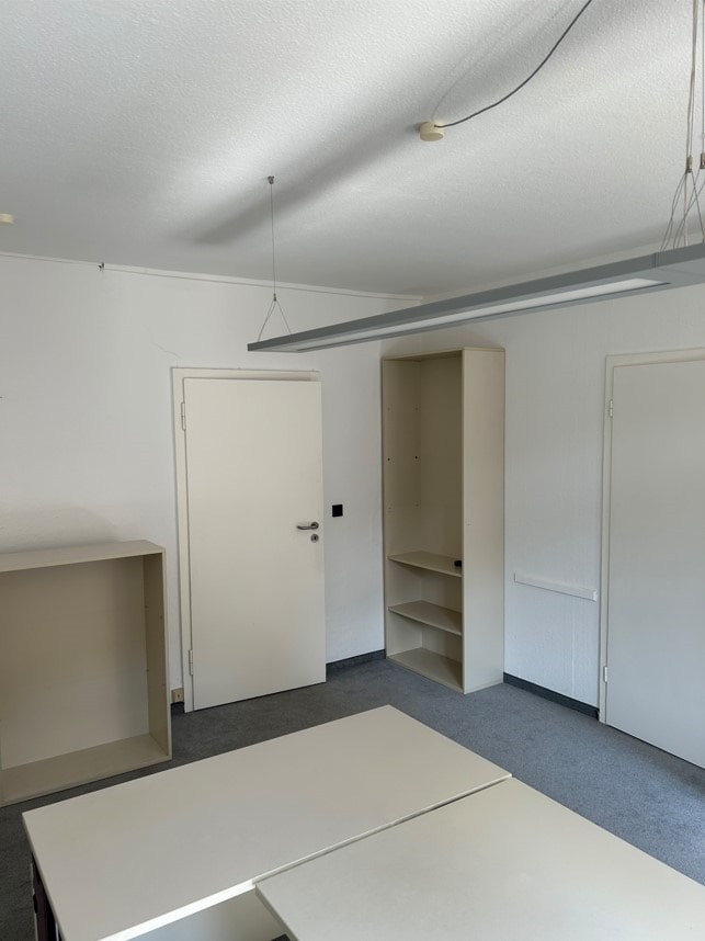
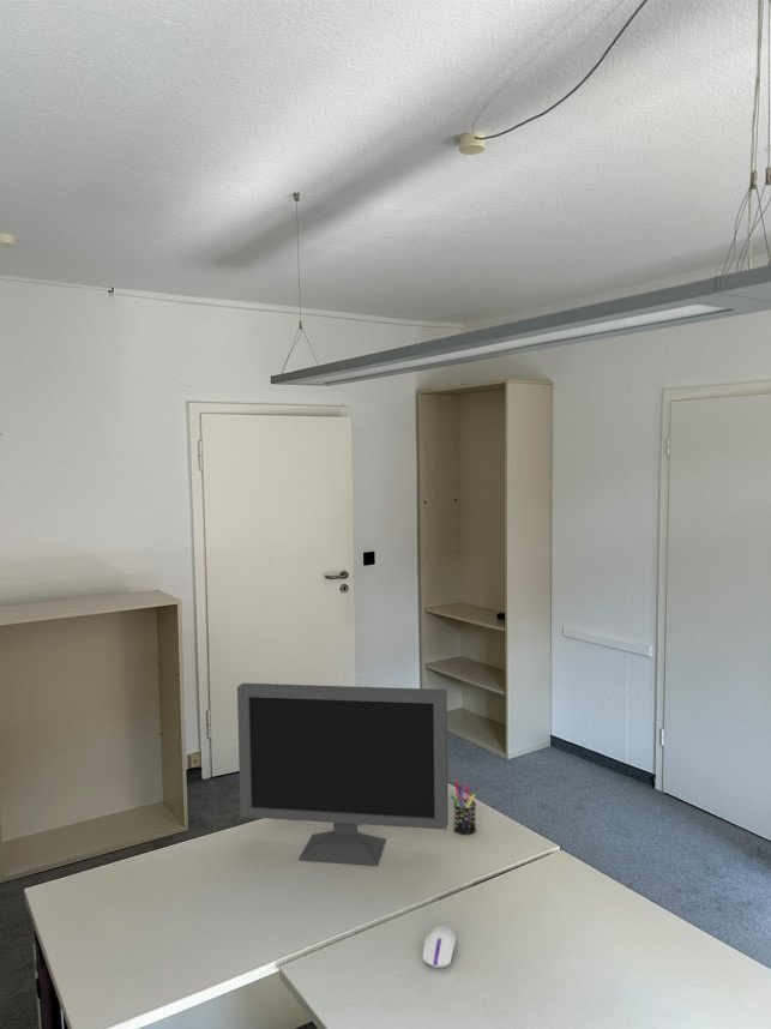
+ computer mouse [422,925,458,969]
+ monitor [236,682,450,866]
+ pen holder [451,781,477,836]
